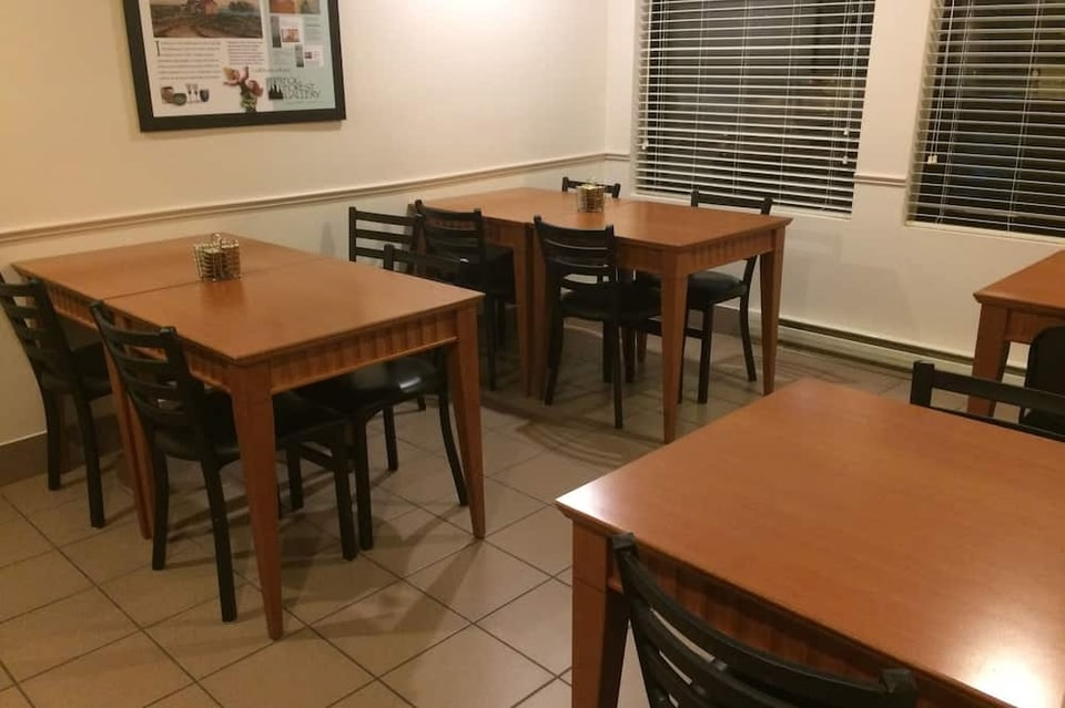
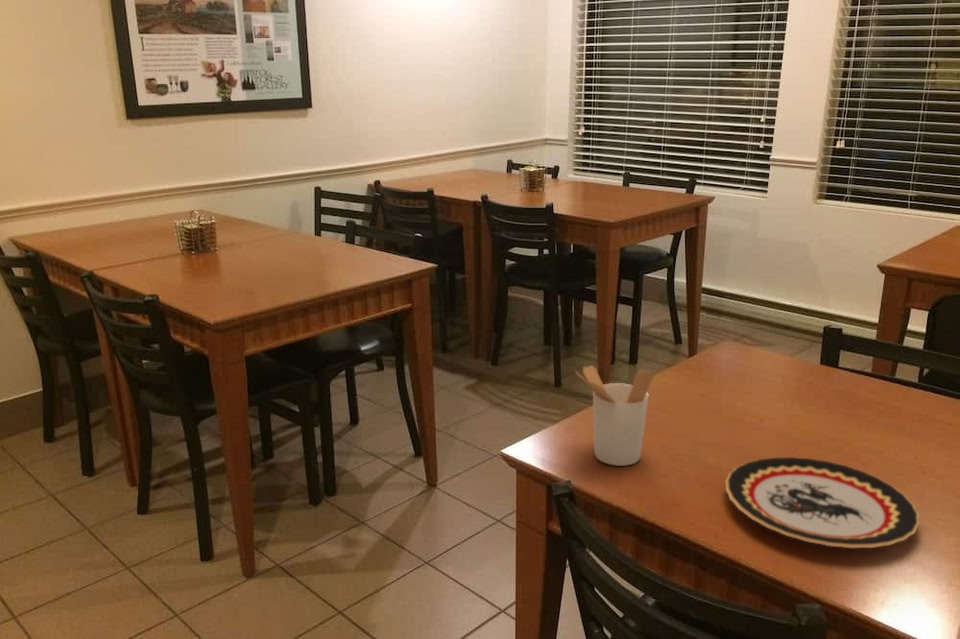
+ utensil holder [574,364,655,467]
+ plate [724,456,921,549]
